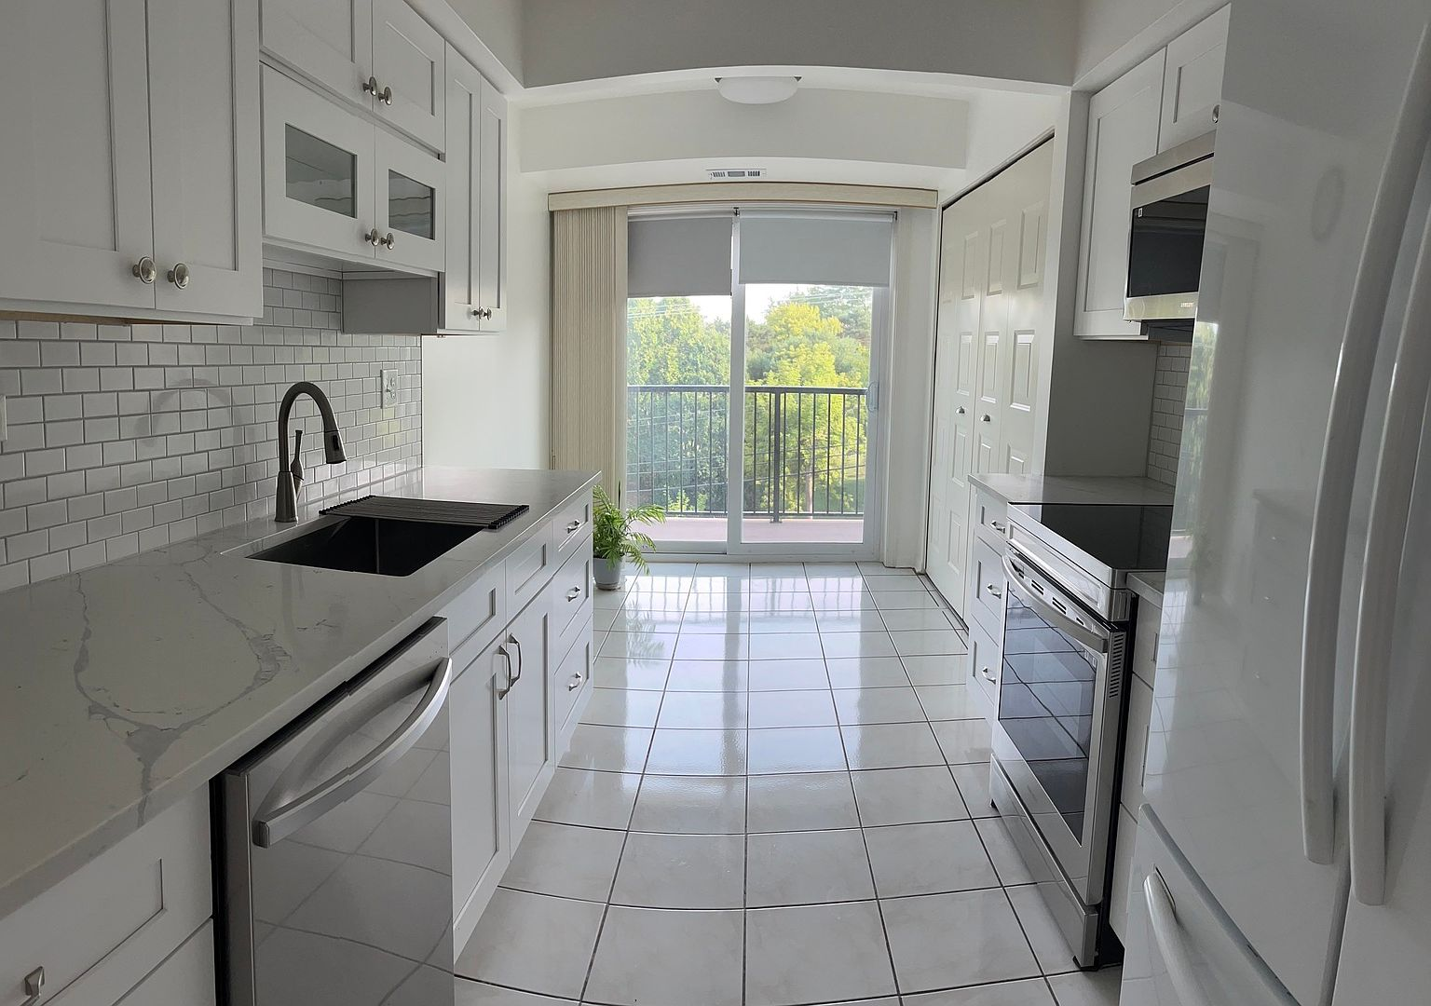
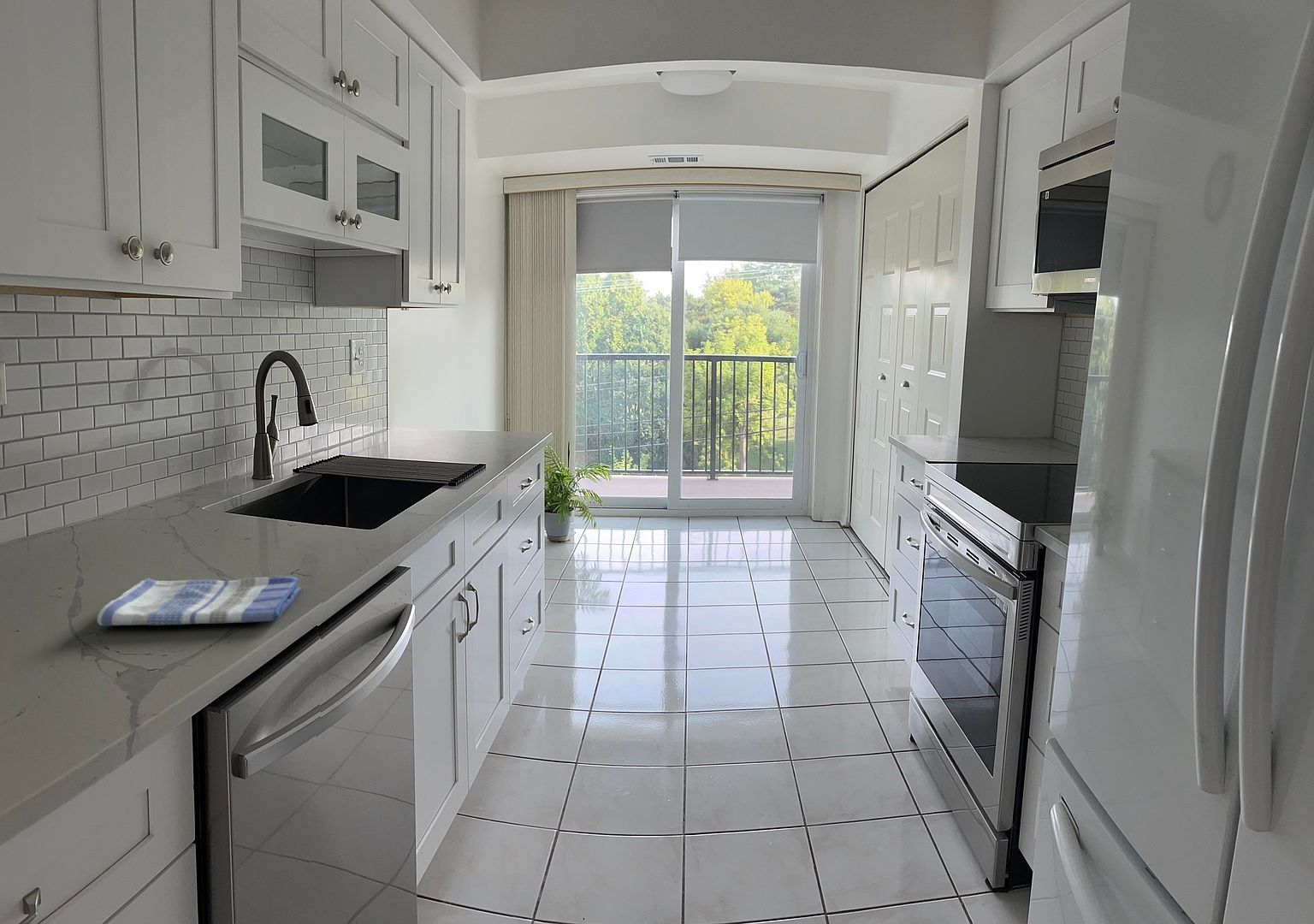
+ dish towel [97,576,302,626]
